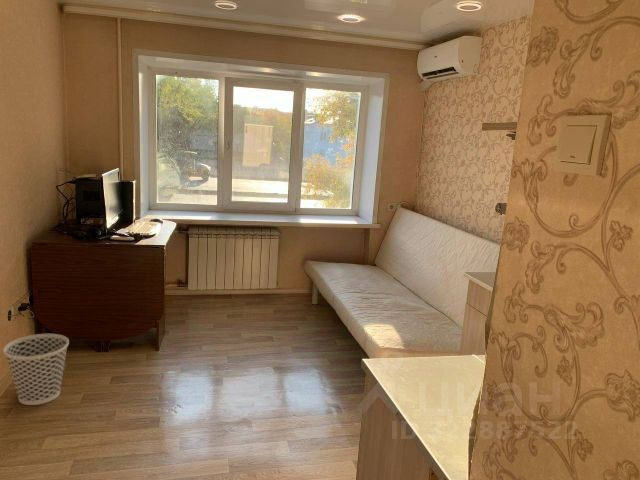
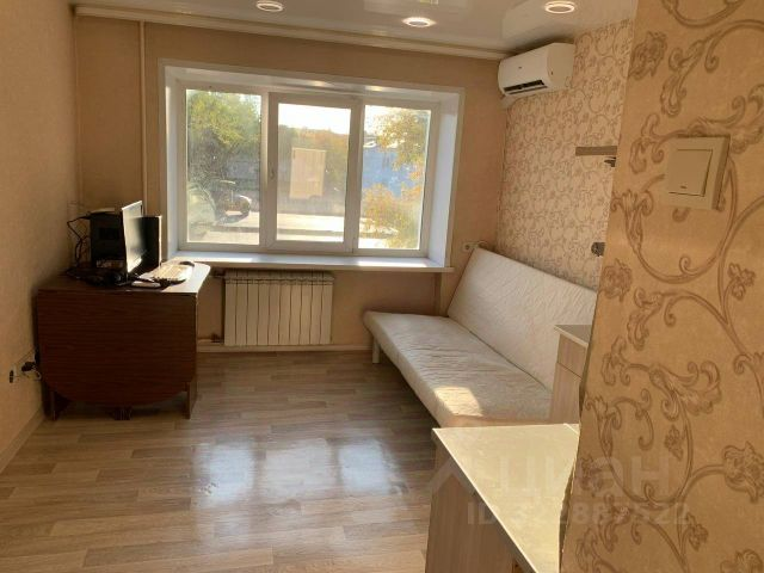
- wastebasket [2,333,70,406]
